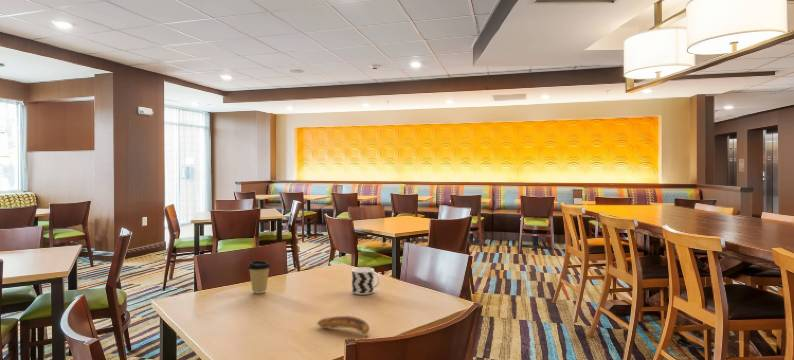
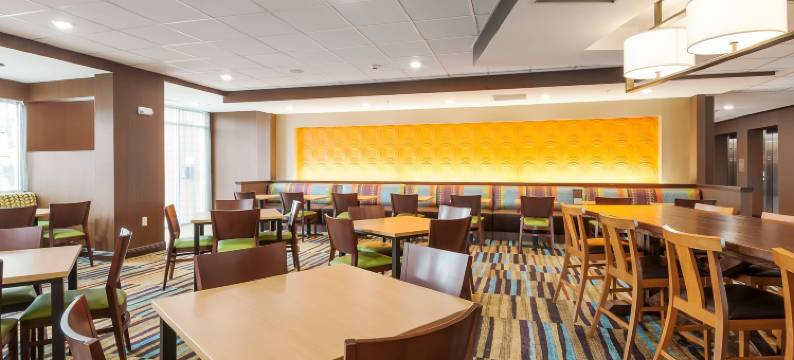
- cup [351,266,381,296]
- banana [316,315,371,339]
- coffee cup [247,260,272,294]
